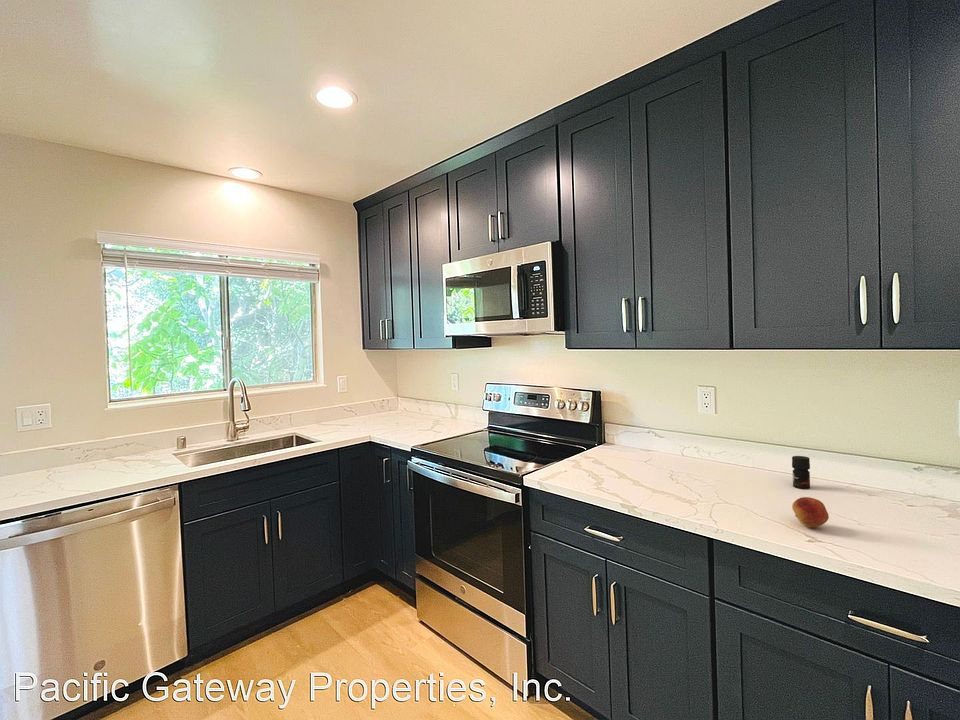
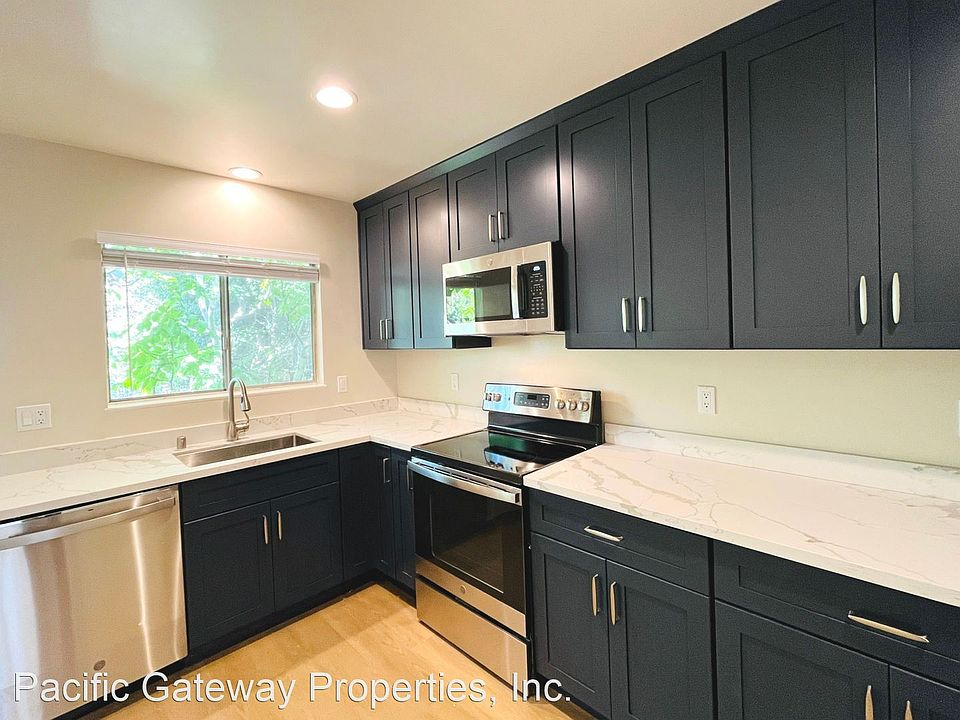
- jar [791,455,811,490]
- fruit [791,496,830,529]
